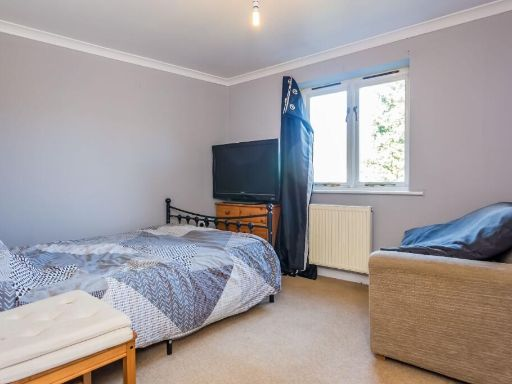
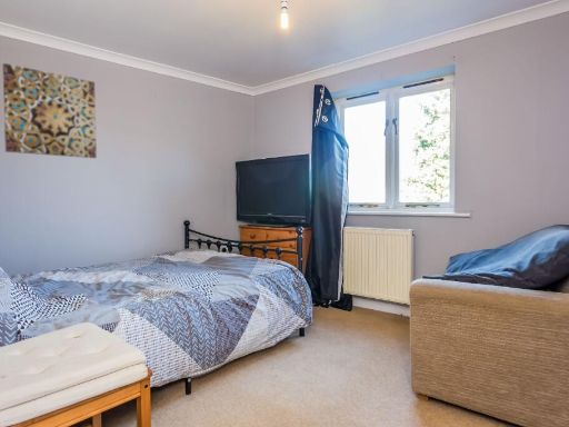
+ wall art [2,62,98,159]
